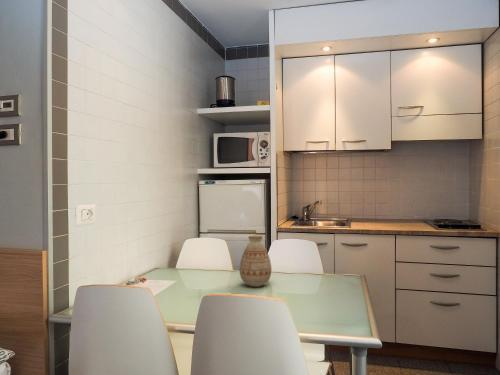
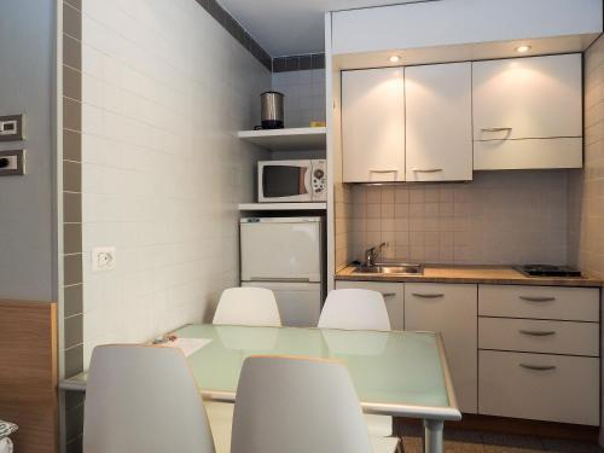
- vase [238,235,272,288]
